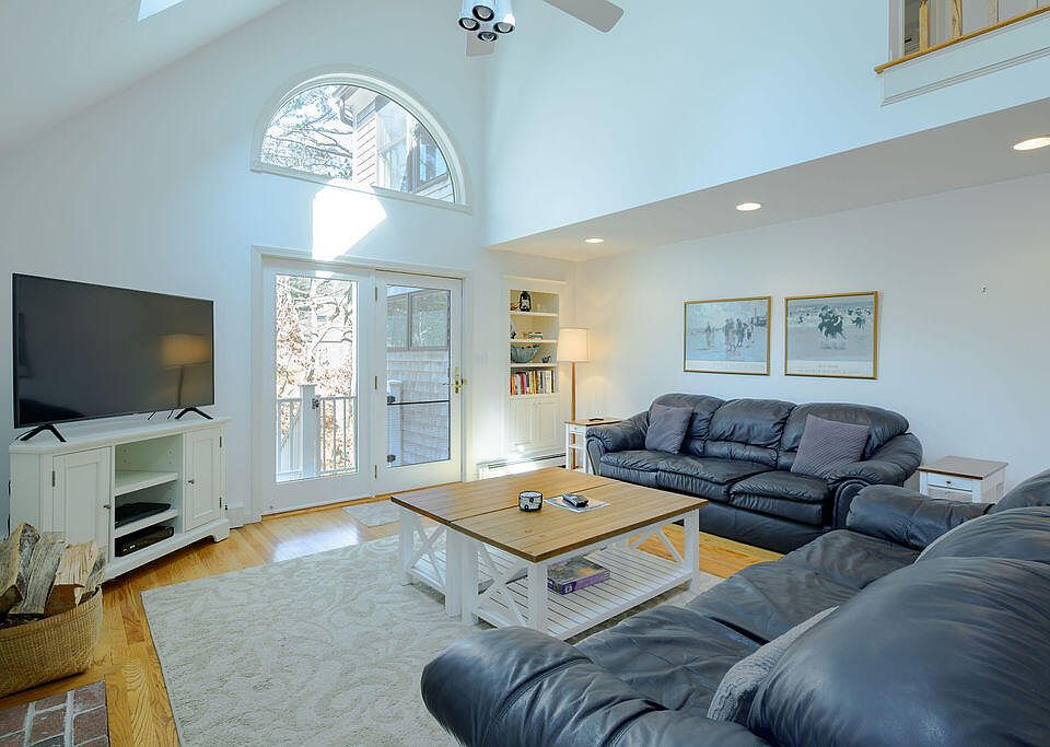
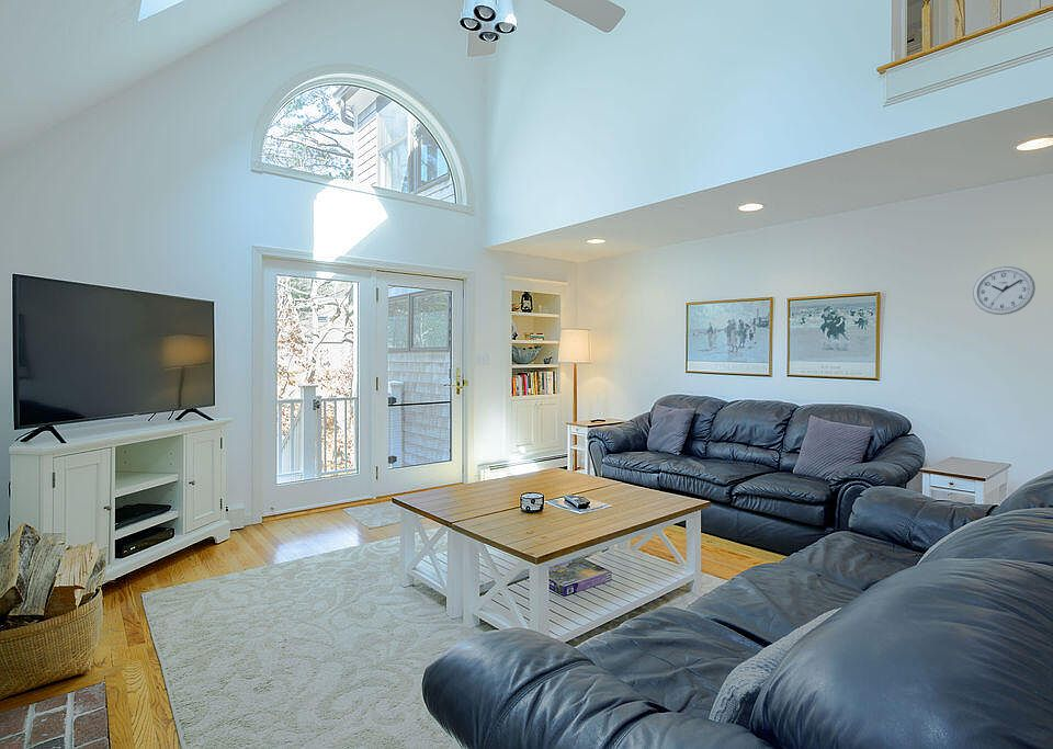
+ wall clock [972,265,1037,316]
